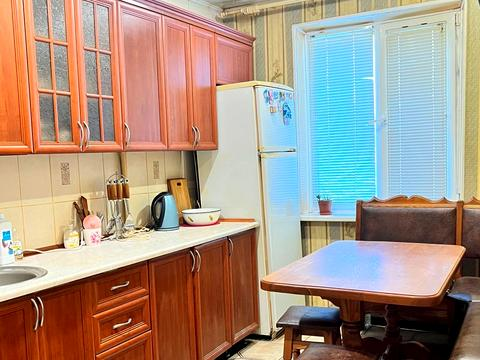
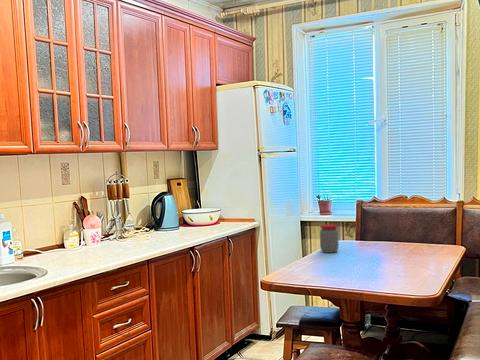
+ jar [319,223,340,254]
